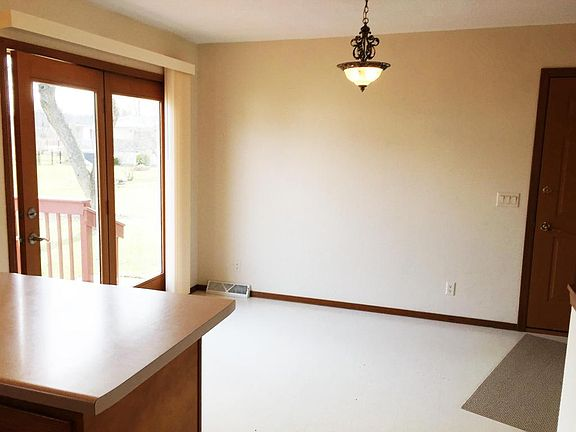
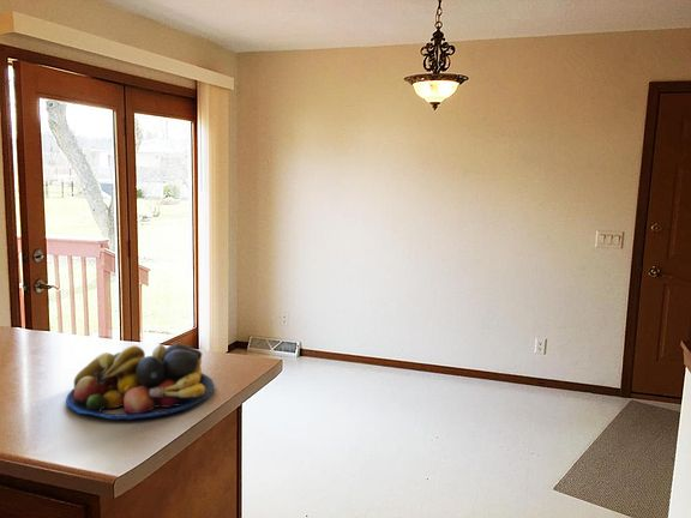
+ fruit bowl [65,343,216,421]
